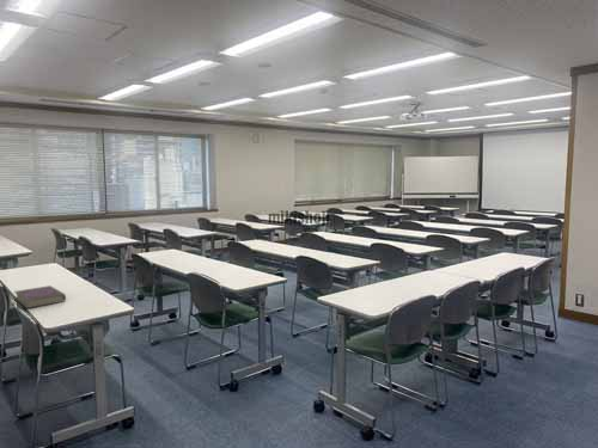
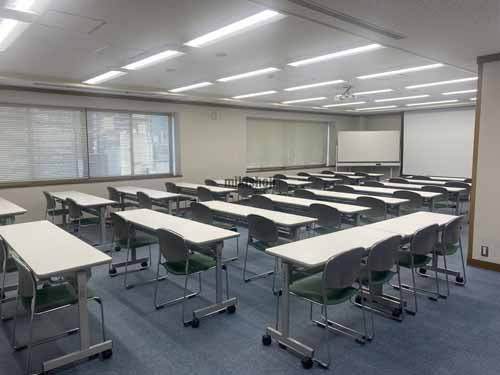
- book [13,284,67,309]
